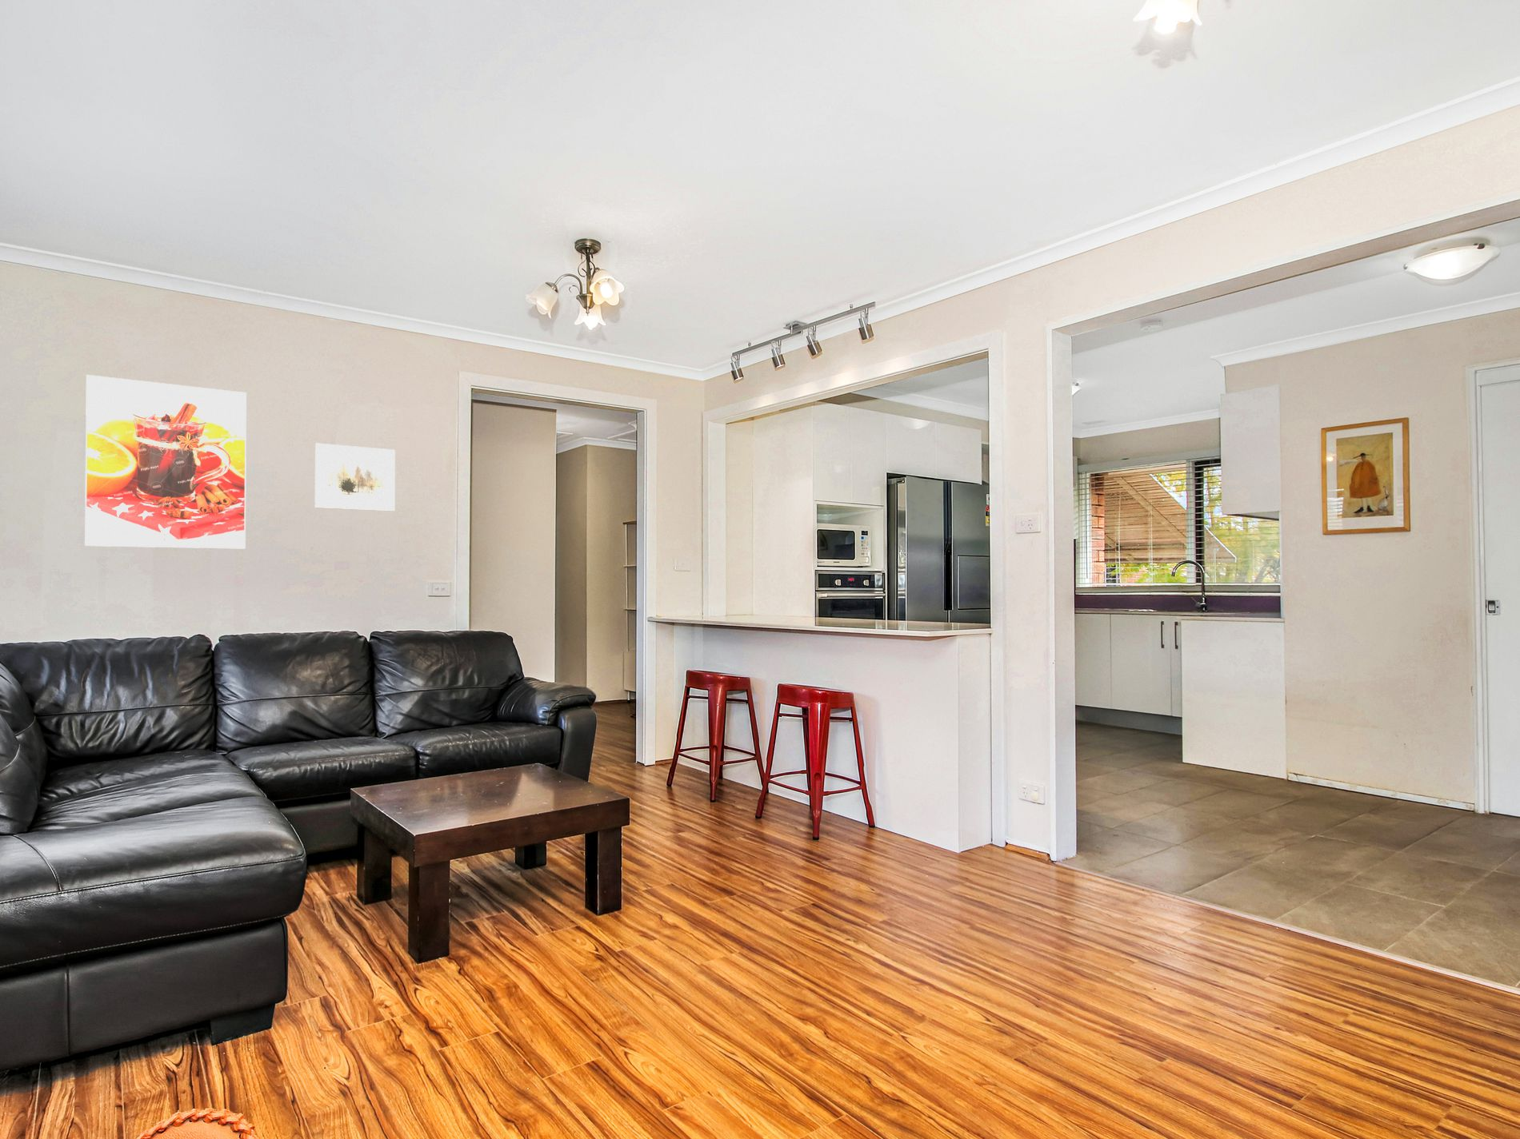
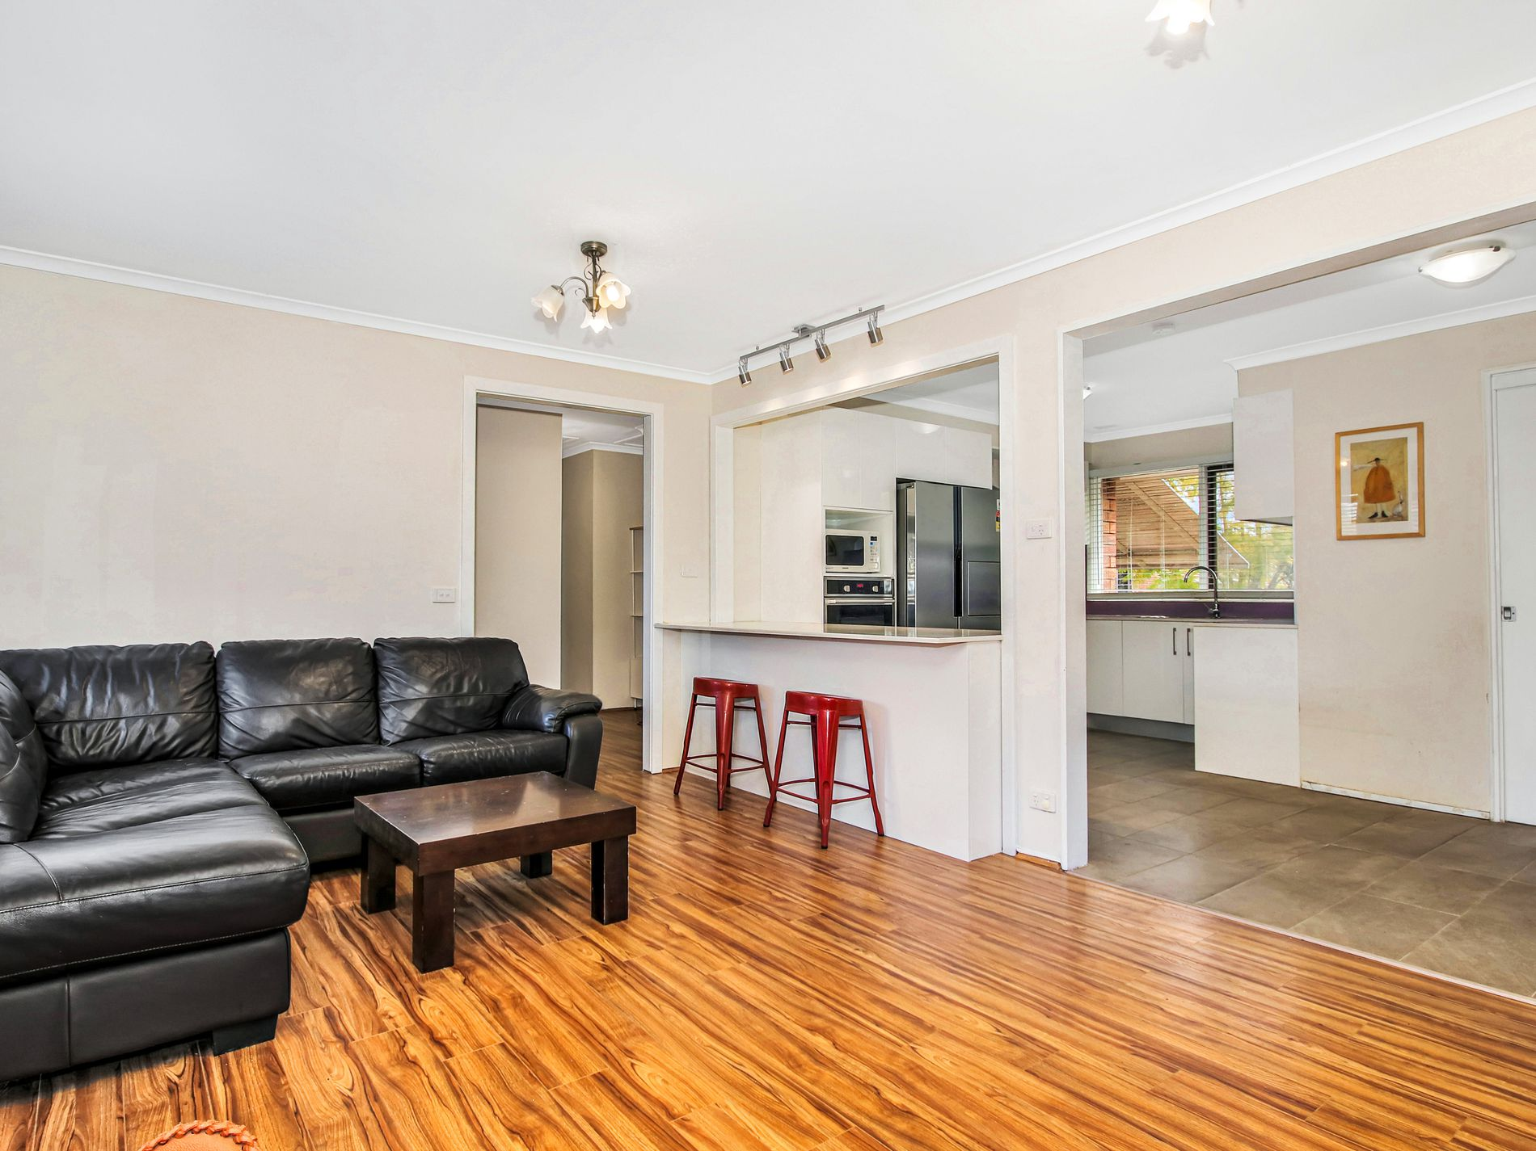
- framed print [315,443,396,512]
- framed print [84,374,248,550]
